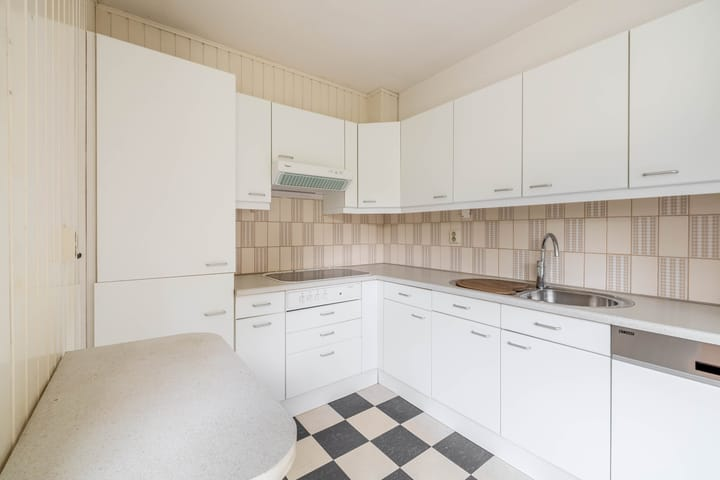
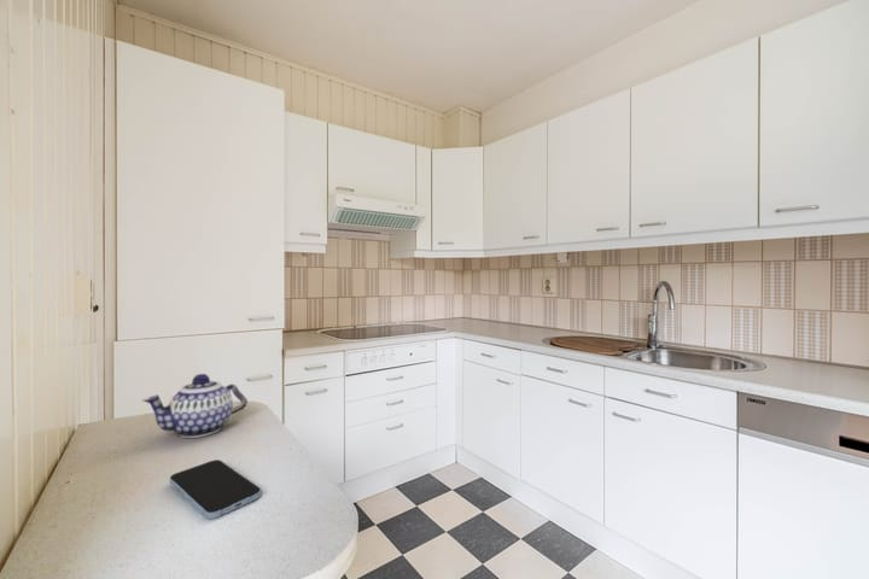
+ smartphone [169,458,262,520]
+ teapot [141,373,249,439]
